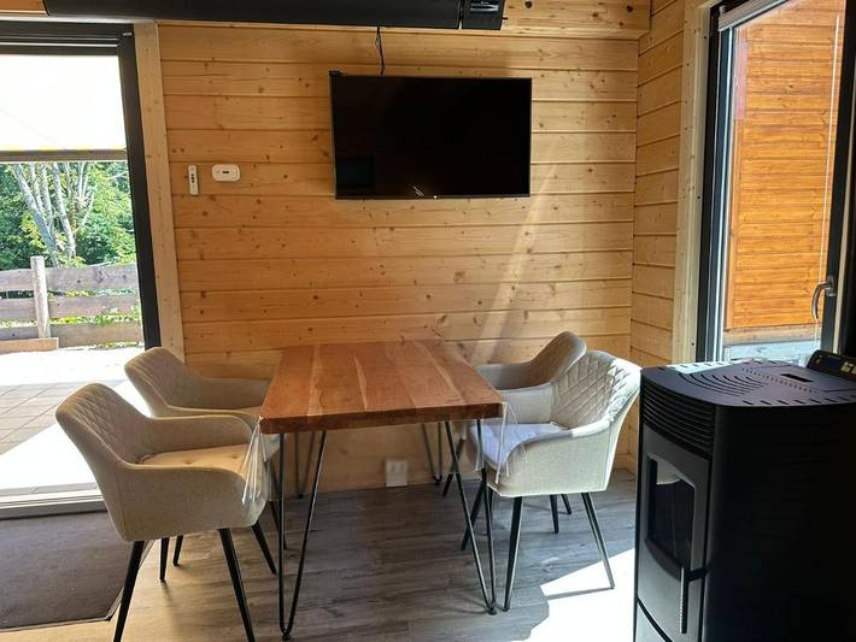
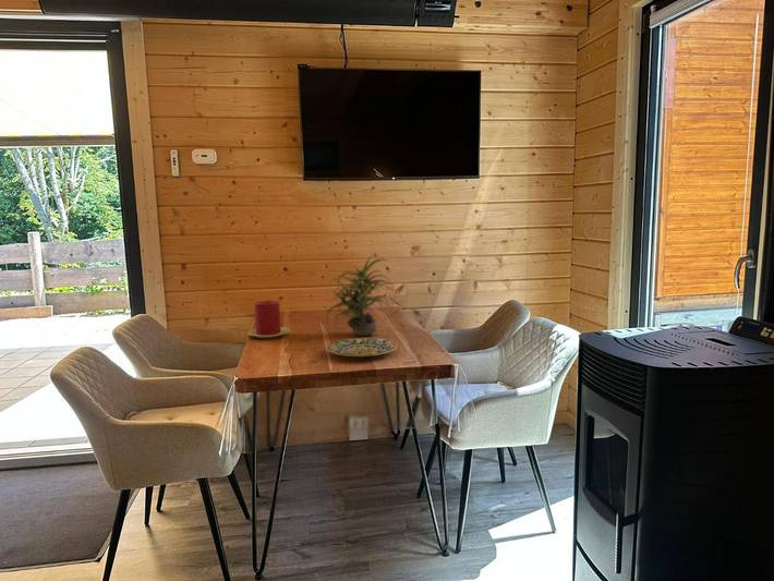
+ plate [326,337,399,358]
+ potted plant [325,254,401,337]
+ candle [246,300,290,339]
